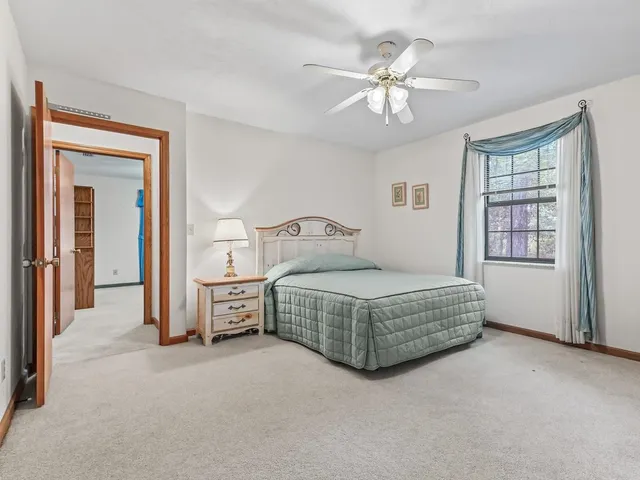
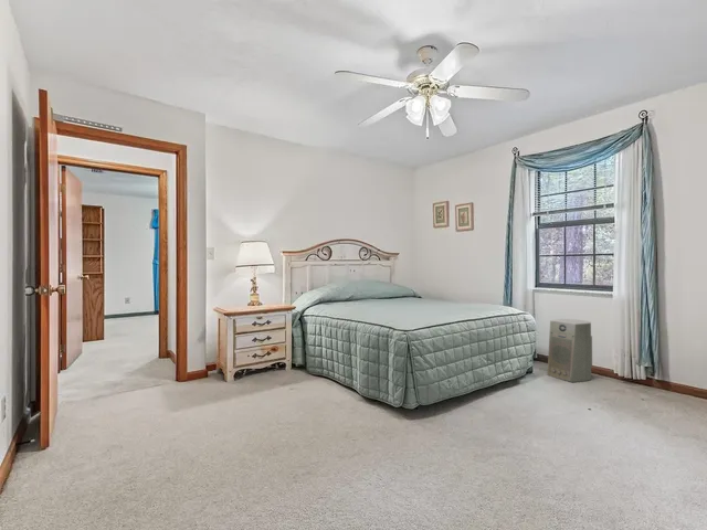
+ fan [546,318,593,383]
